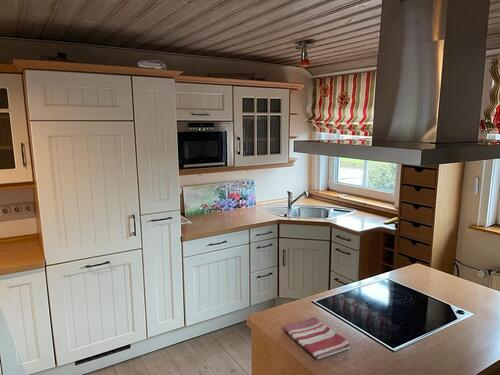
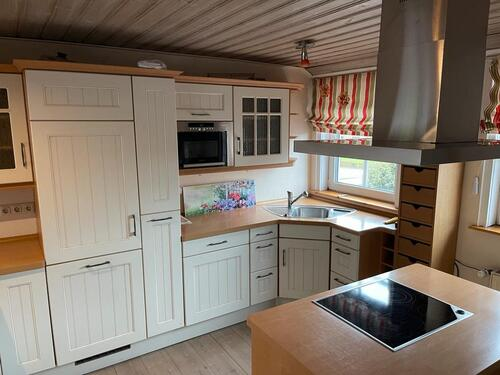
- dish towel [282,316,351,360]
